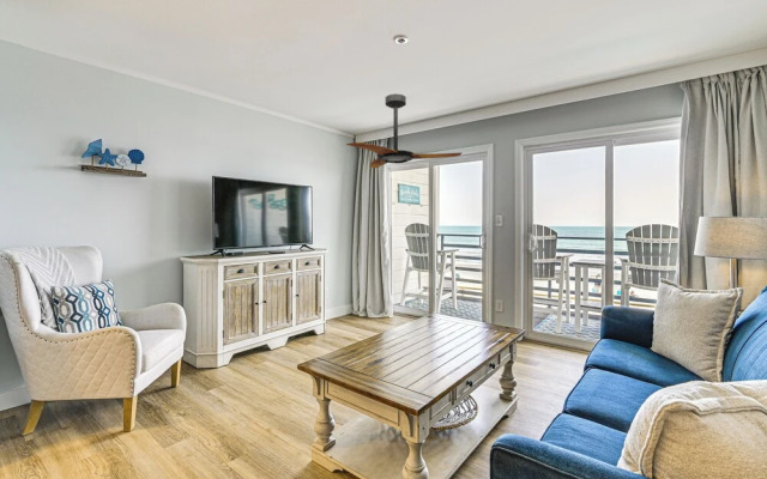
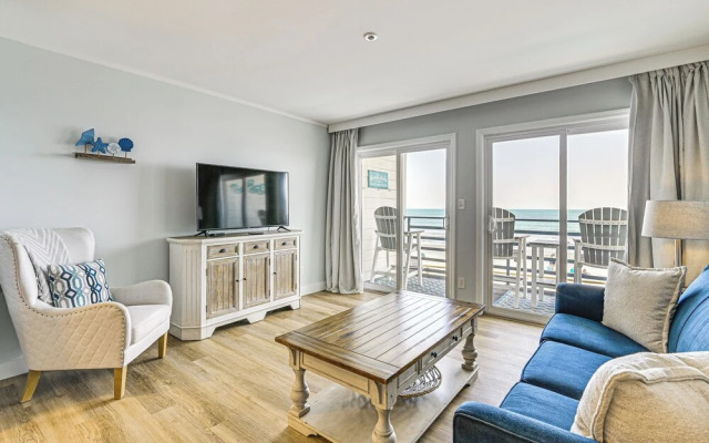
- ceiling fan [345,93,463,169]
